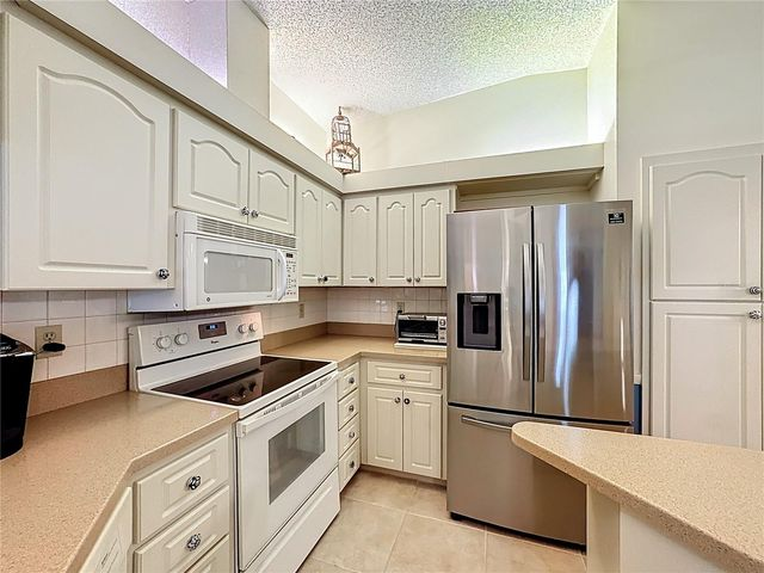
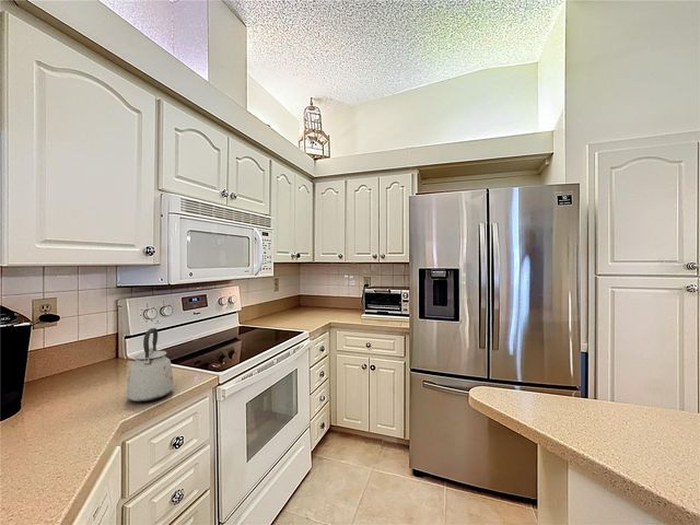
+ kettle [126,327,175,402]
